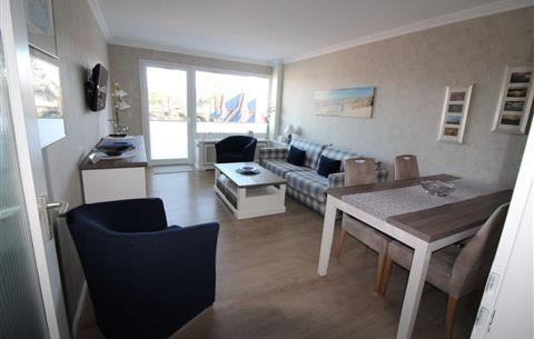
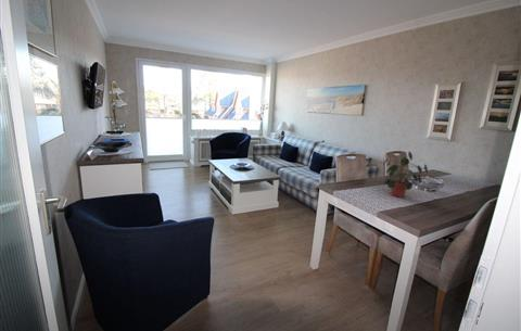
+ potted plant [382,151,429,199]
